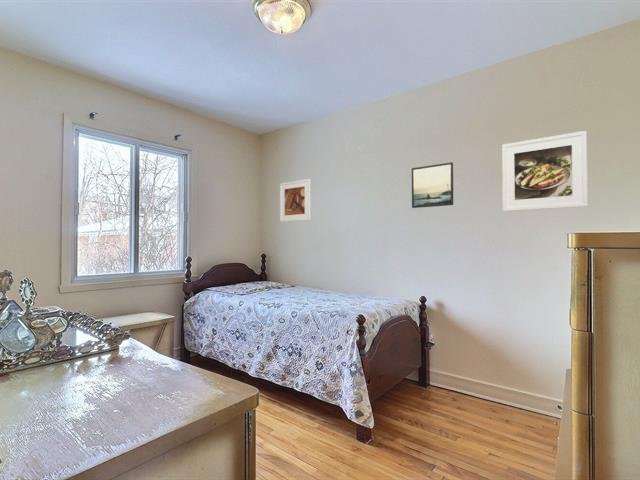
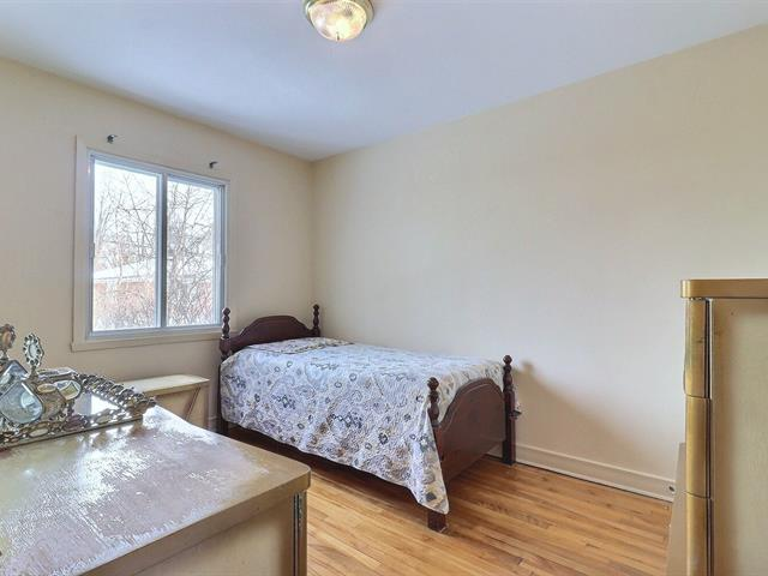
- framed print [501,130,589,212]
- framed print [279,178,312,223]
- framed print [411,161,454,209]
